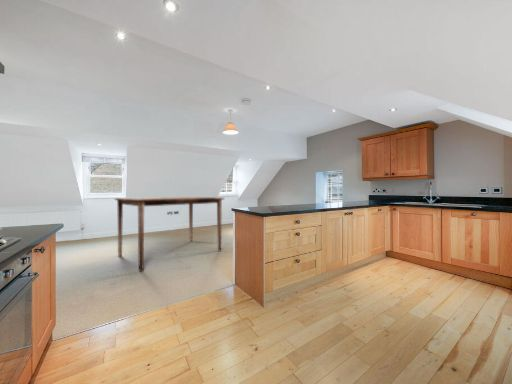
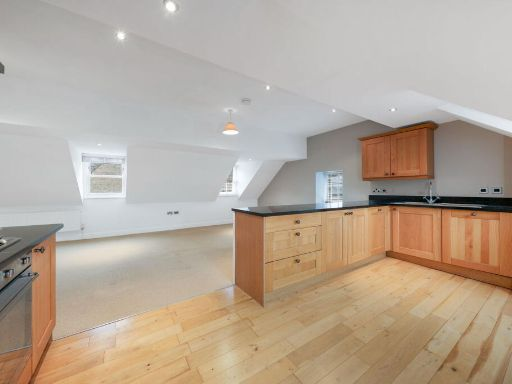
- dining table [114,196,225,272]
